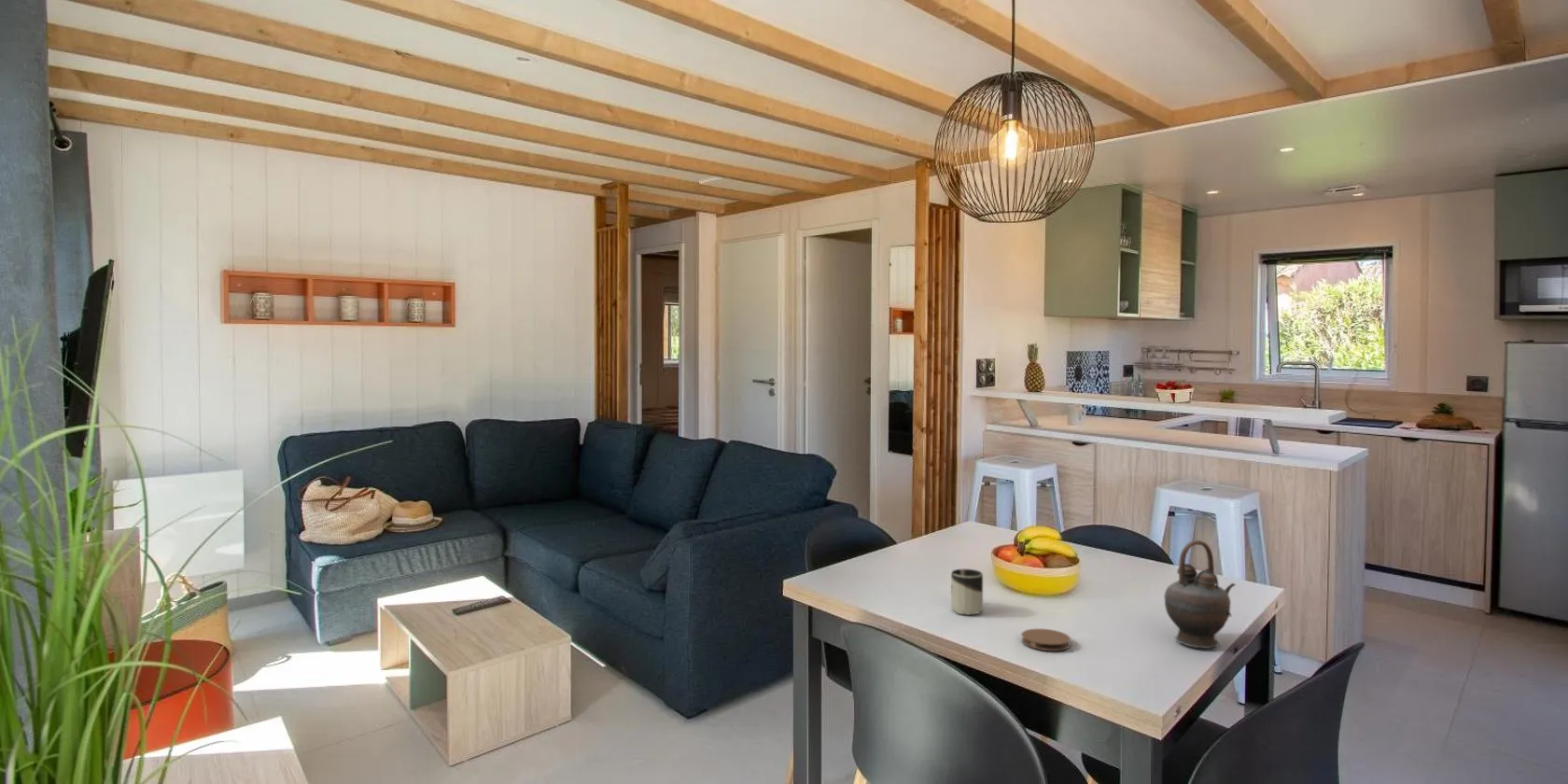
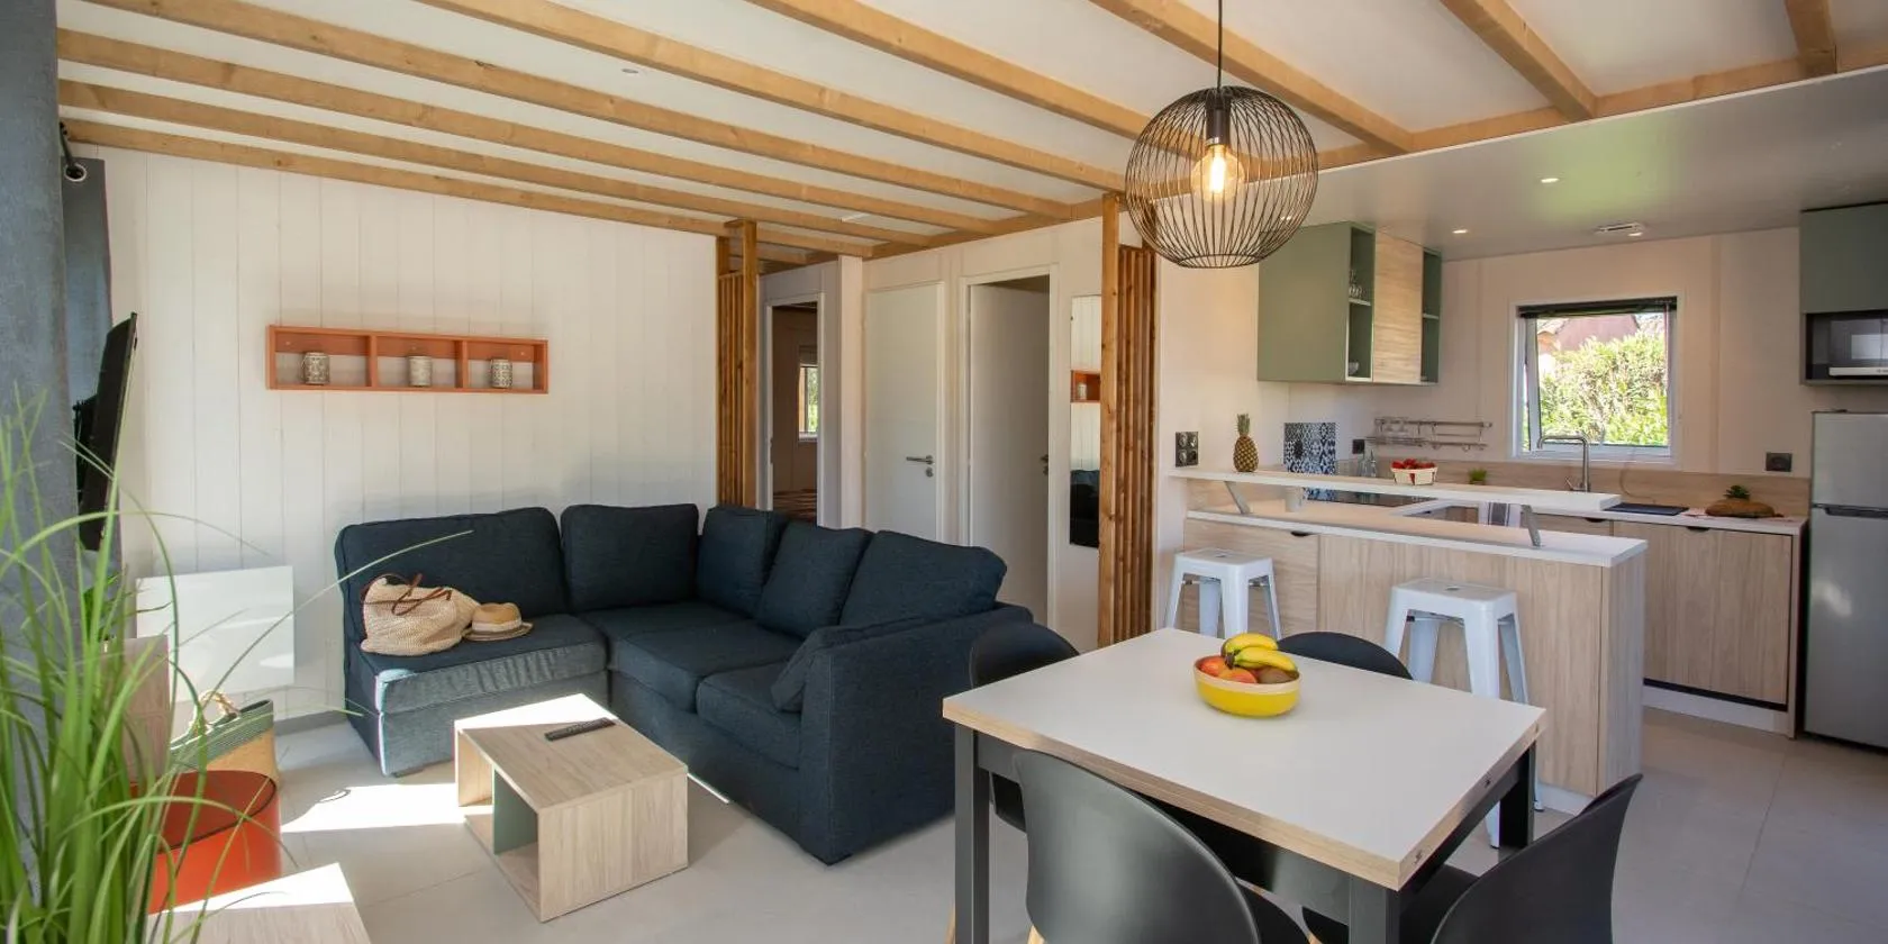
- teapot [1163,539,1237,650]
- cup [950,568,984,616]
- coaster [1020,627,1071,651]
